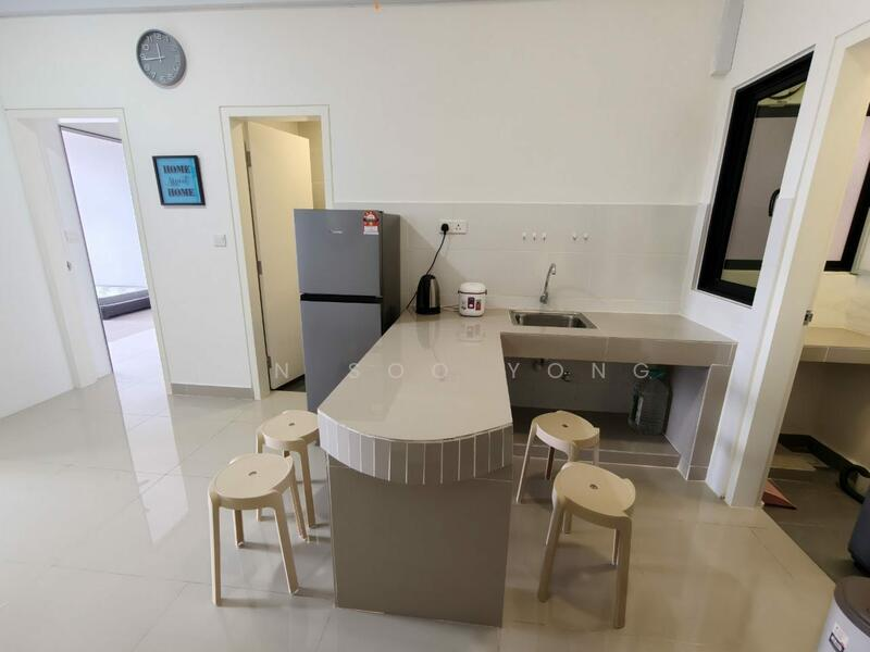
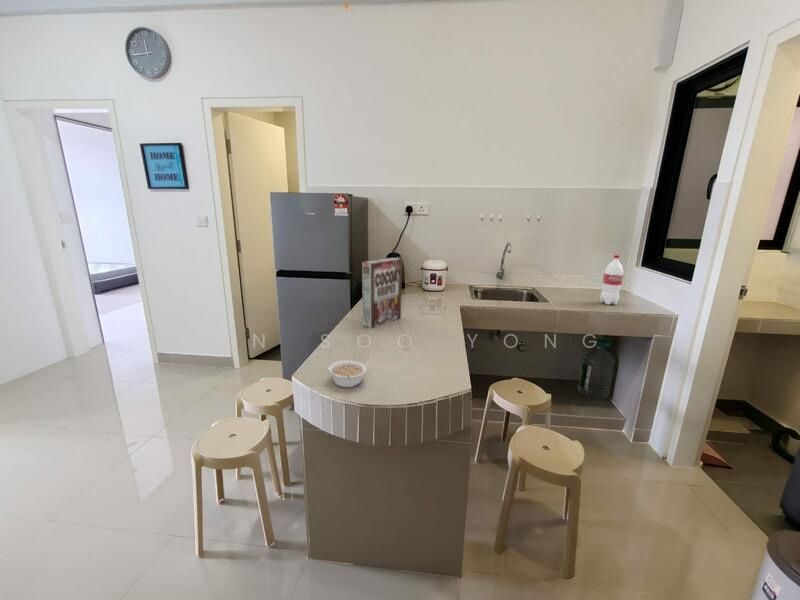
+ legume [327,359,368,389]
+ cereal box [361,257,403,329]
+ bottle [599,254,625,306]
